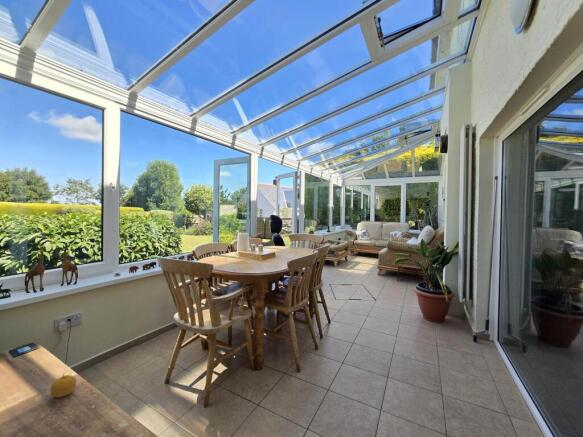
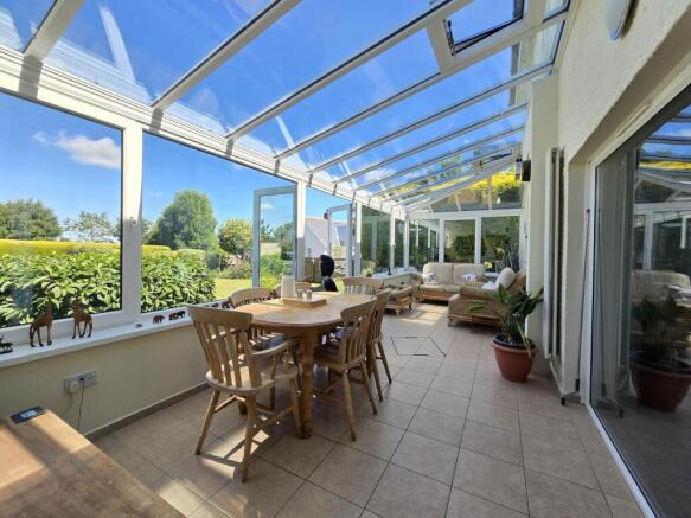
- fruit [49,372,77,398]
